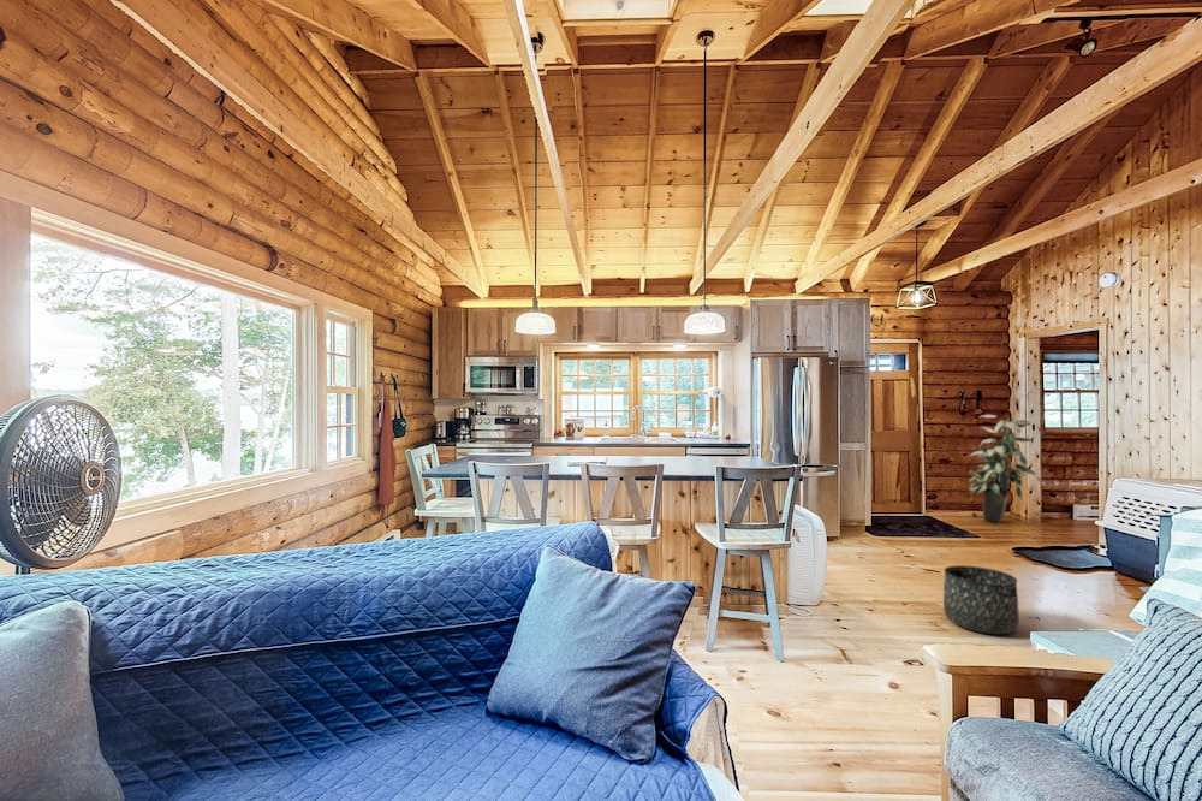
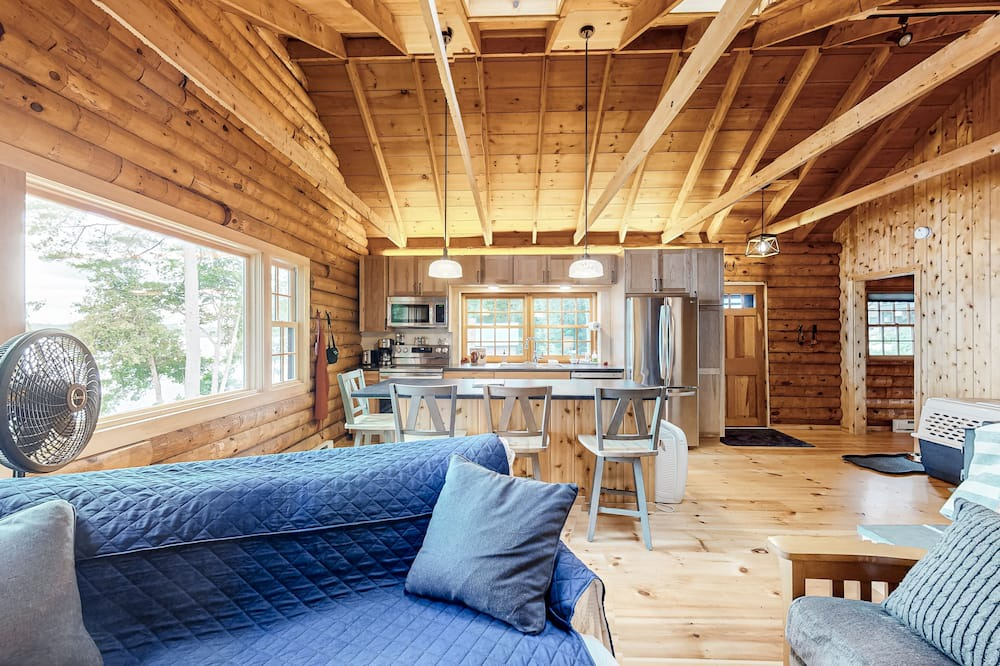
- indoor plant [968,414,1036,524]
- basket [942,564,1020,635]
